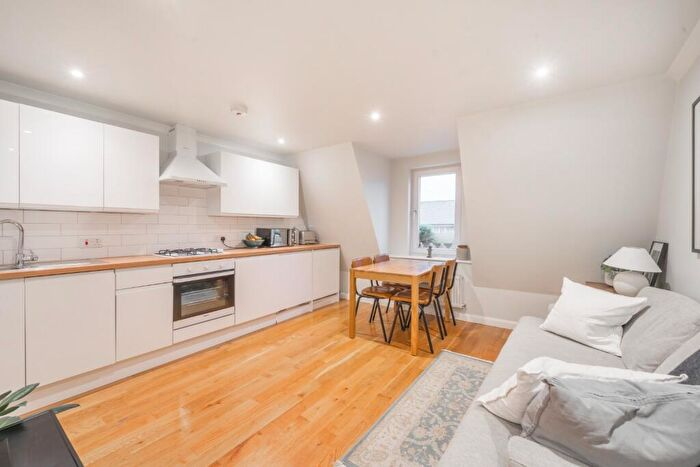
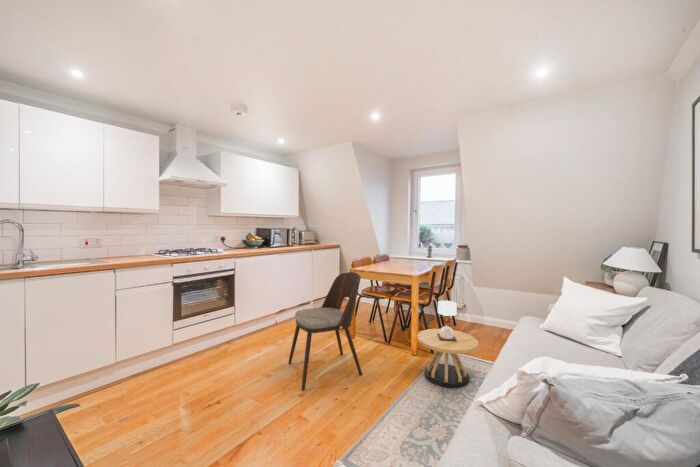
+ dining chair [287,271,363,391]
+ side table [416,300,480,389]
